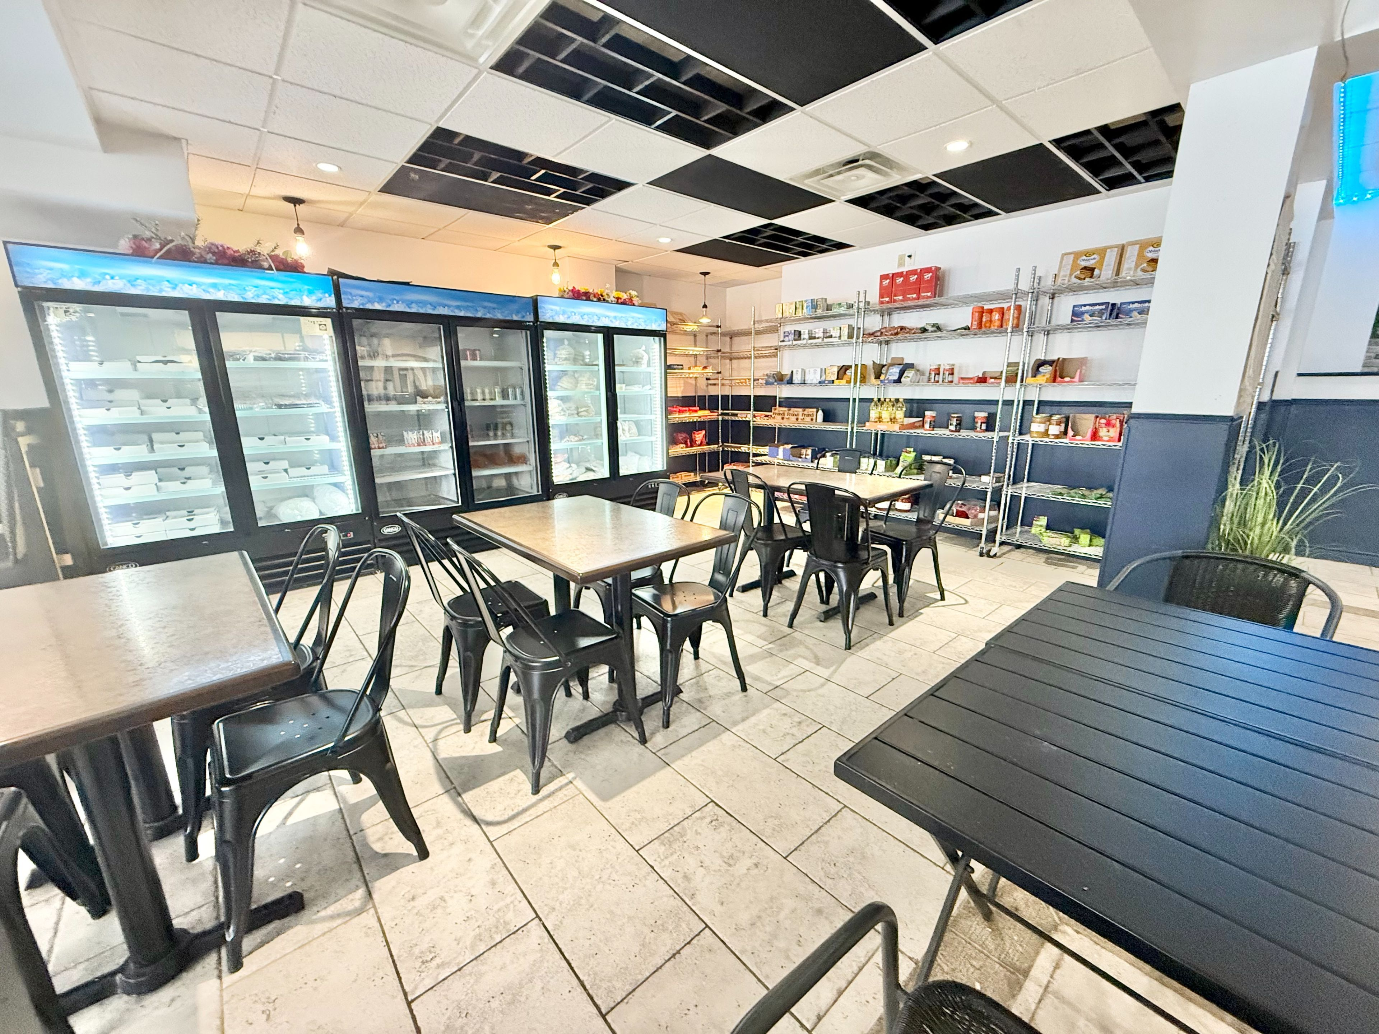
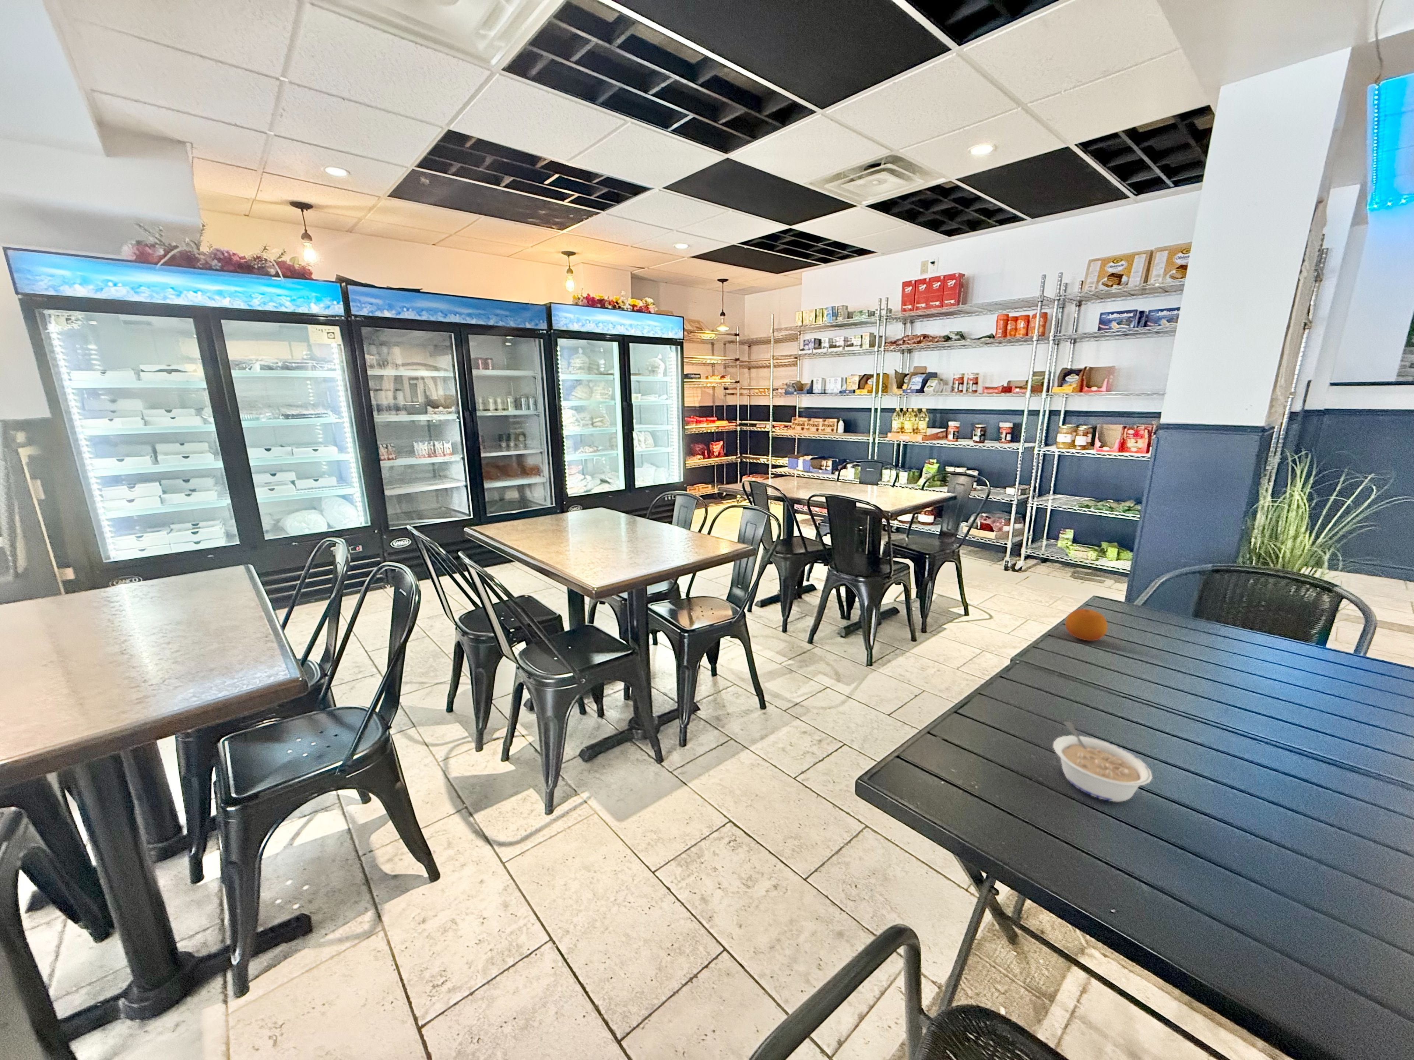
+ legume [1053,722,1153,803]
+ fruit [1064,608,1108,641]
